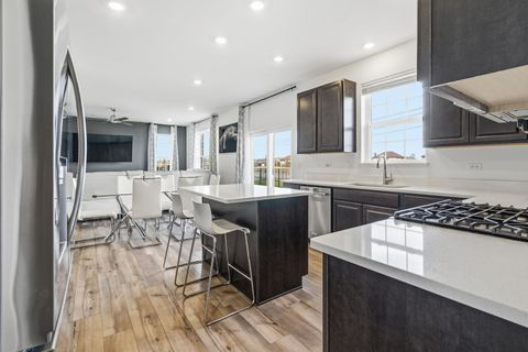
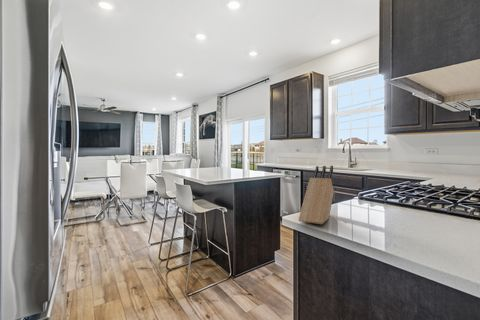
+ knife block [297,165,335,225]
